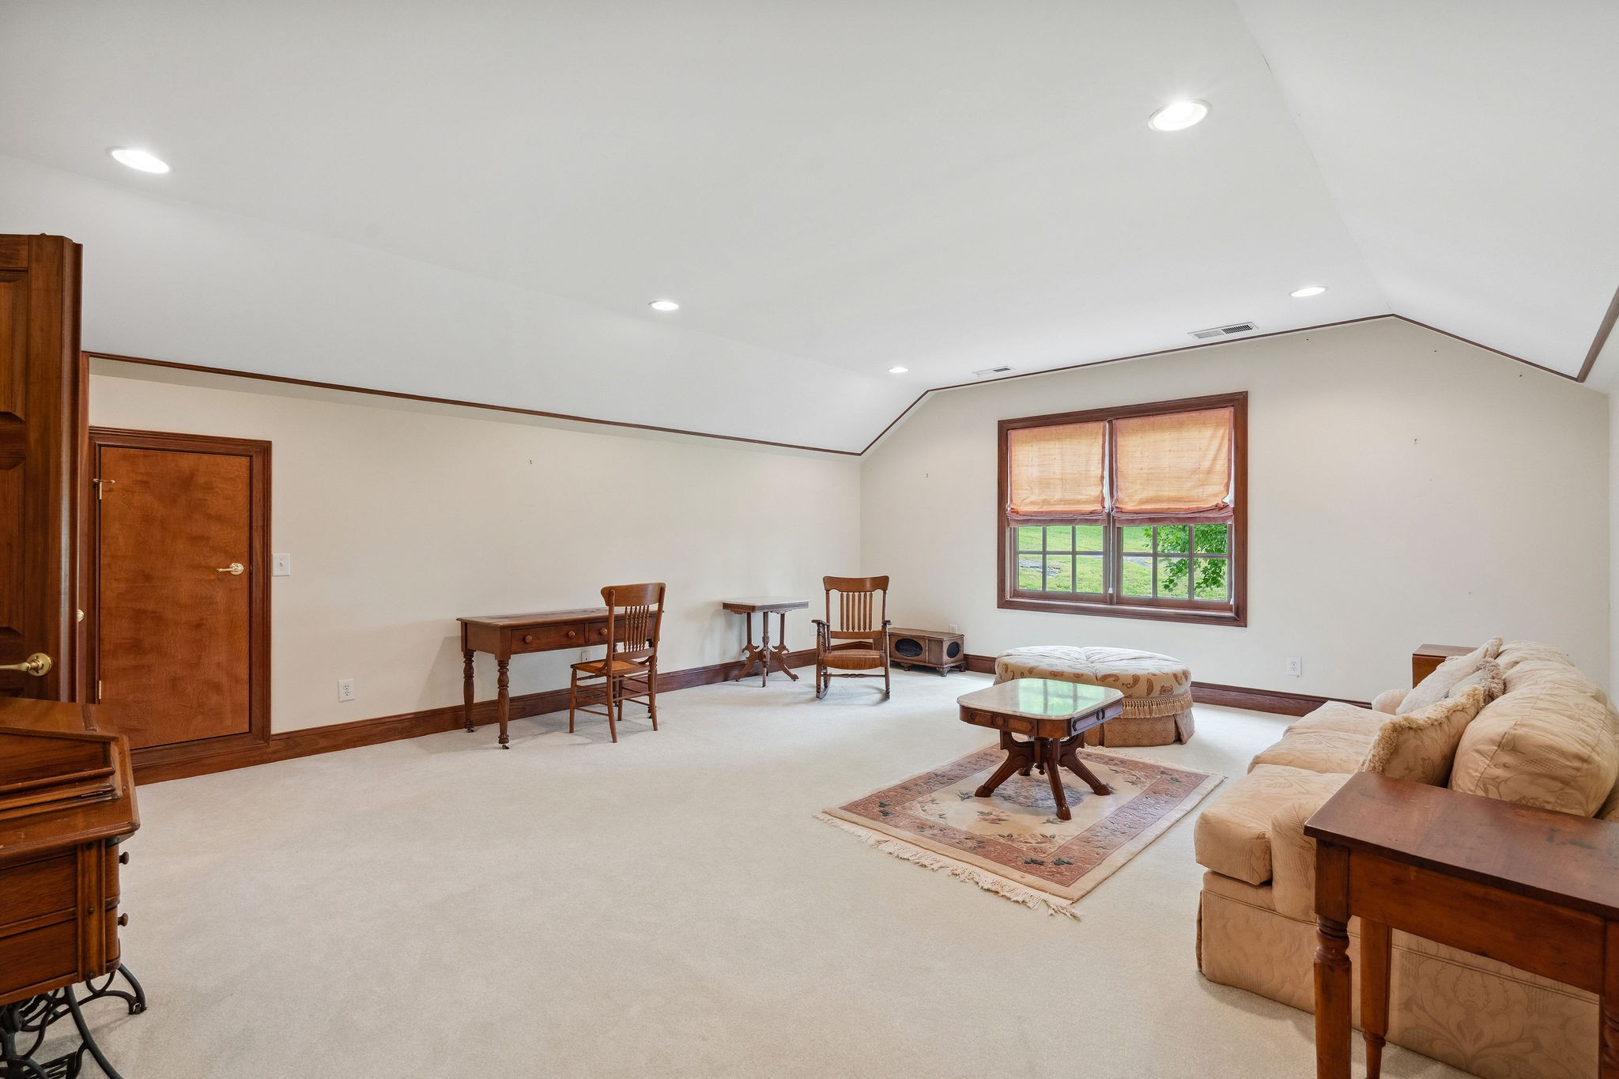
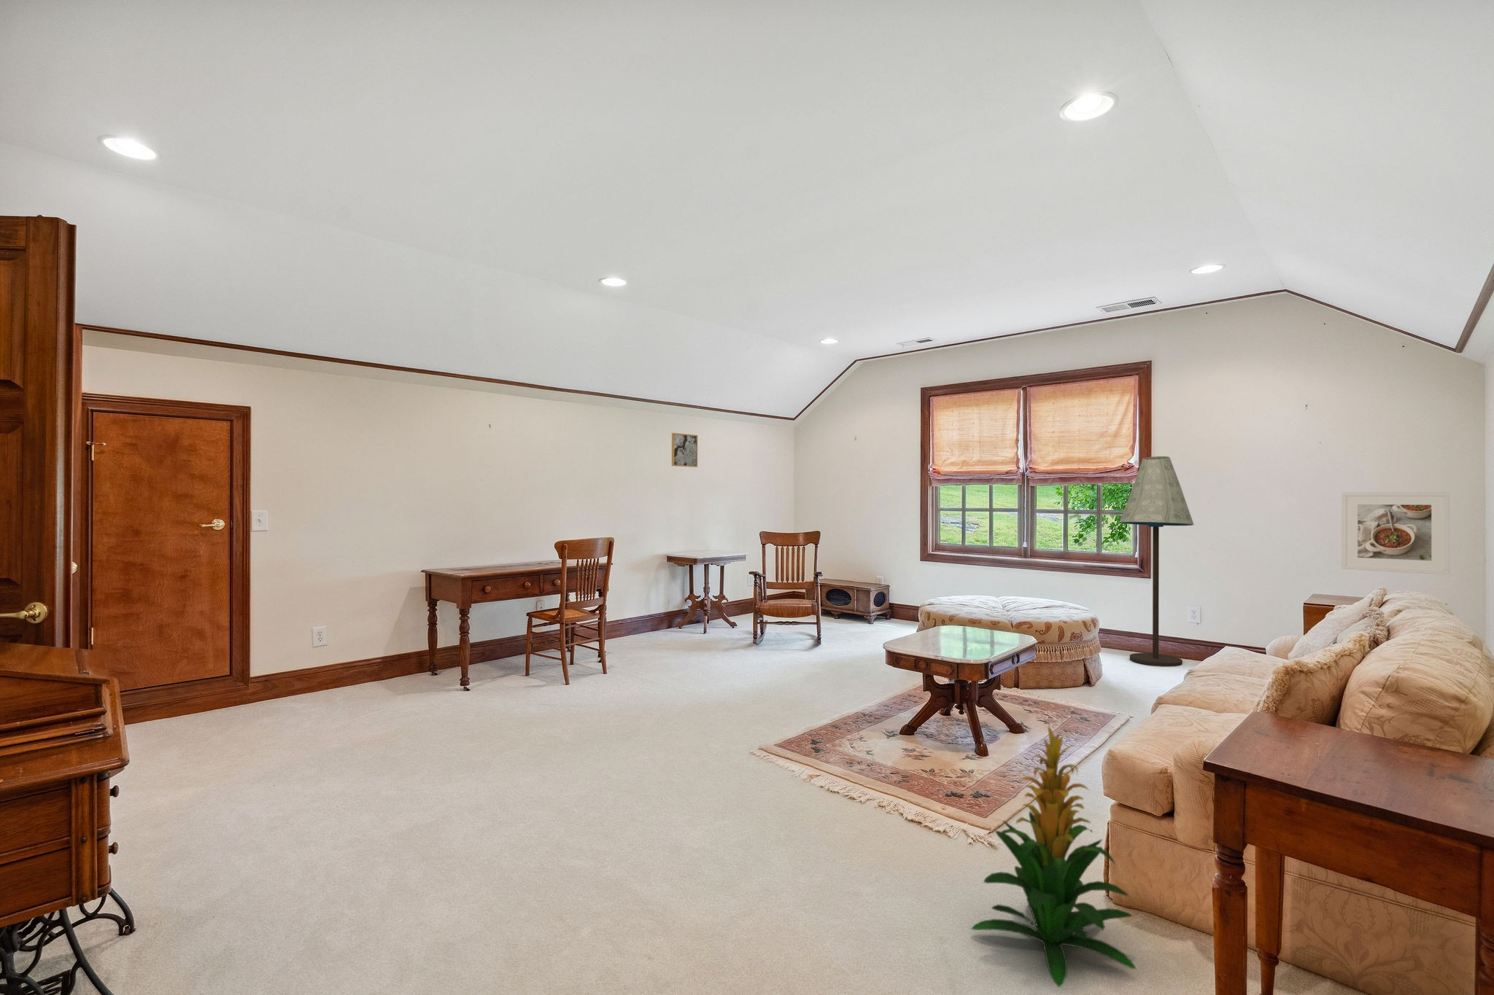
+ floor lamp [1119,455,1195,667]
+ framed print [1341,491,1451,575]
+ indoor plant [970,724,1137,987]
+ wall art [671,432,698,468]
